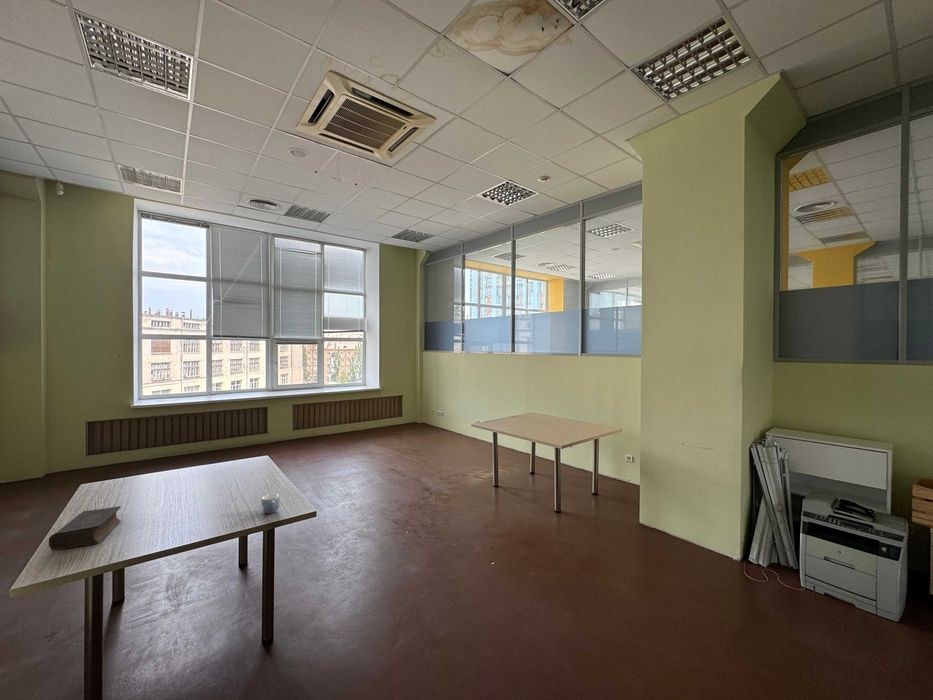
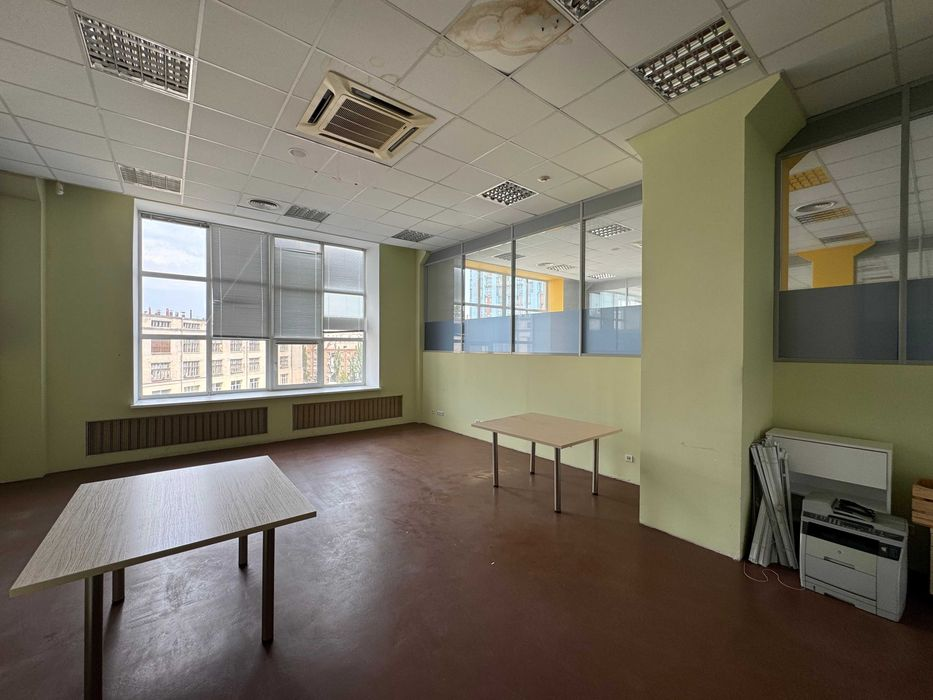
- book [48,505,122,551]
- mug [260,493,281,515]
